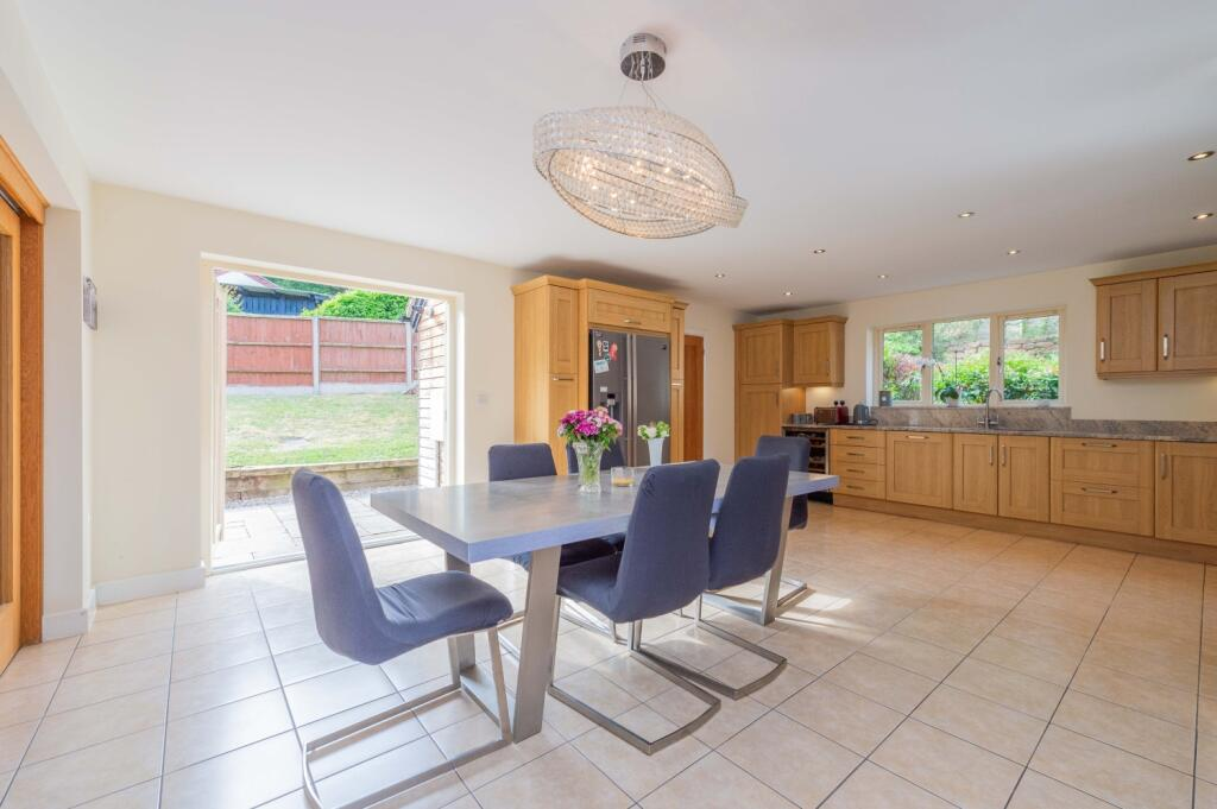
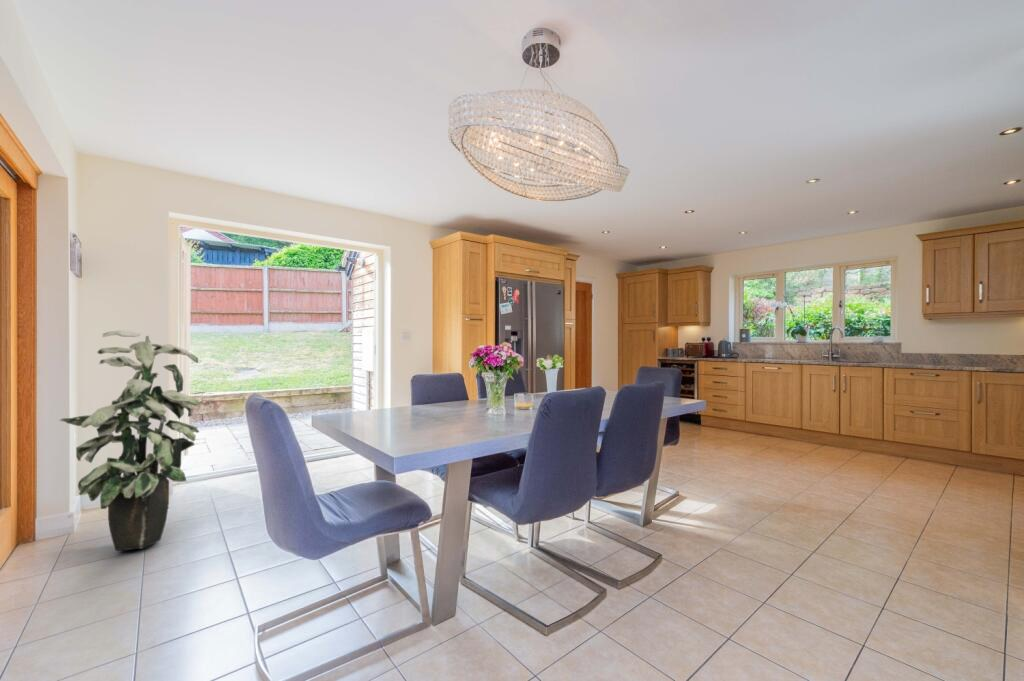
+ indoor plant [58,330,200,552]
